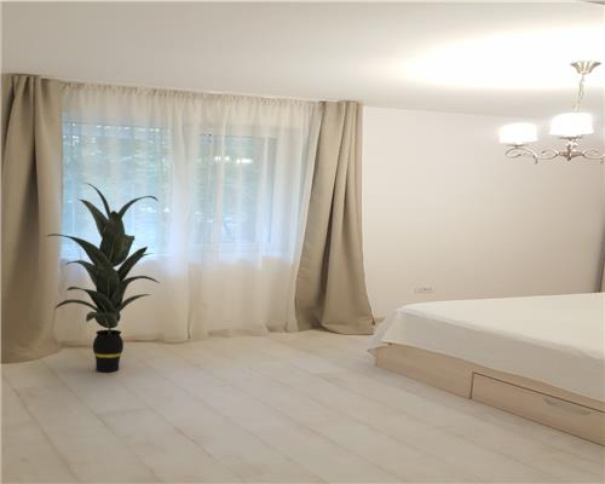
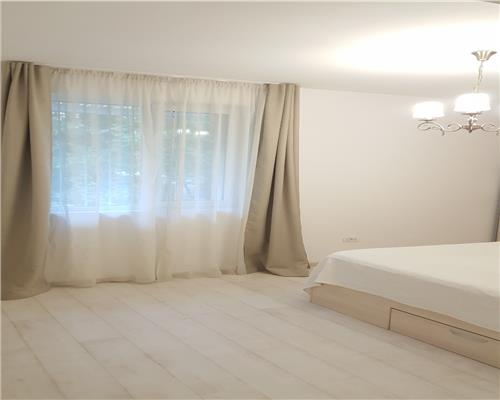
- indoor plant [46,182,161,373]
